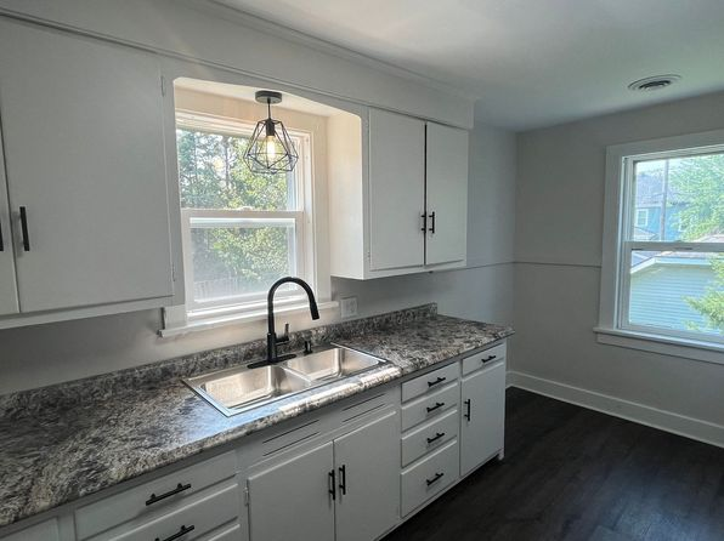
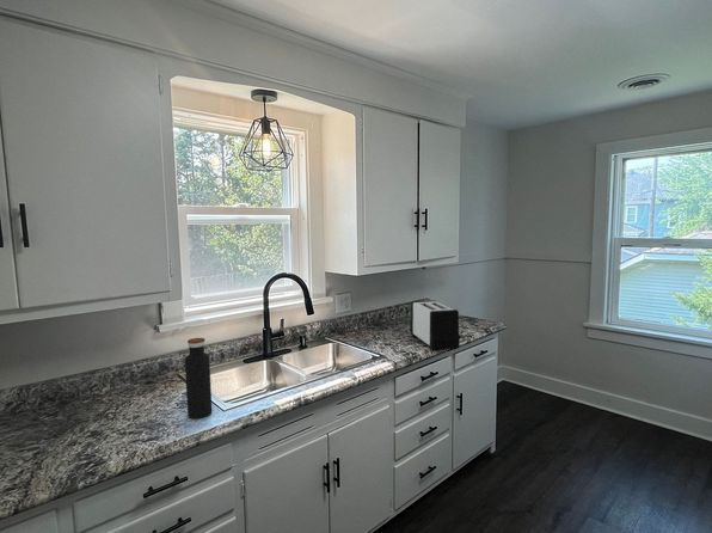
+ toaster [409,299,461,353]
+ water bottle [184,337,213,419]
